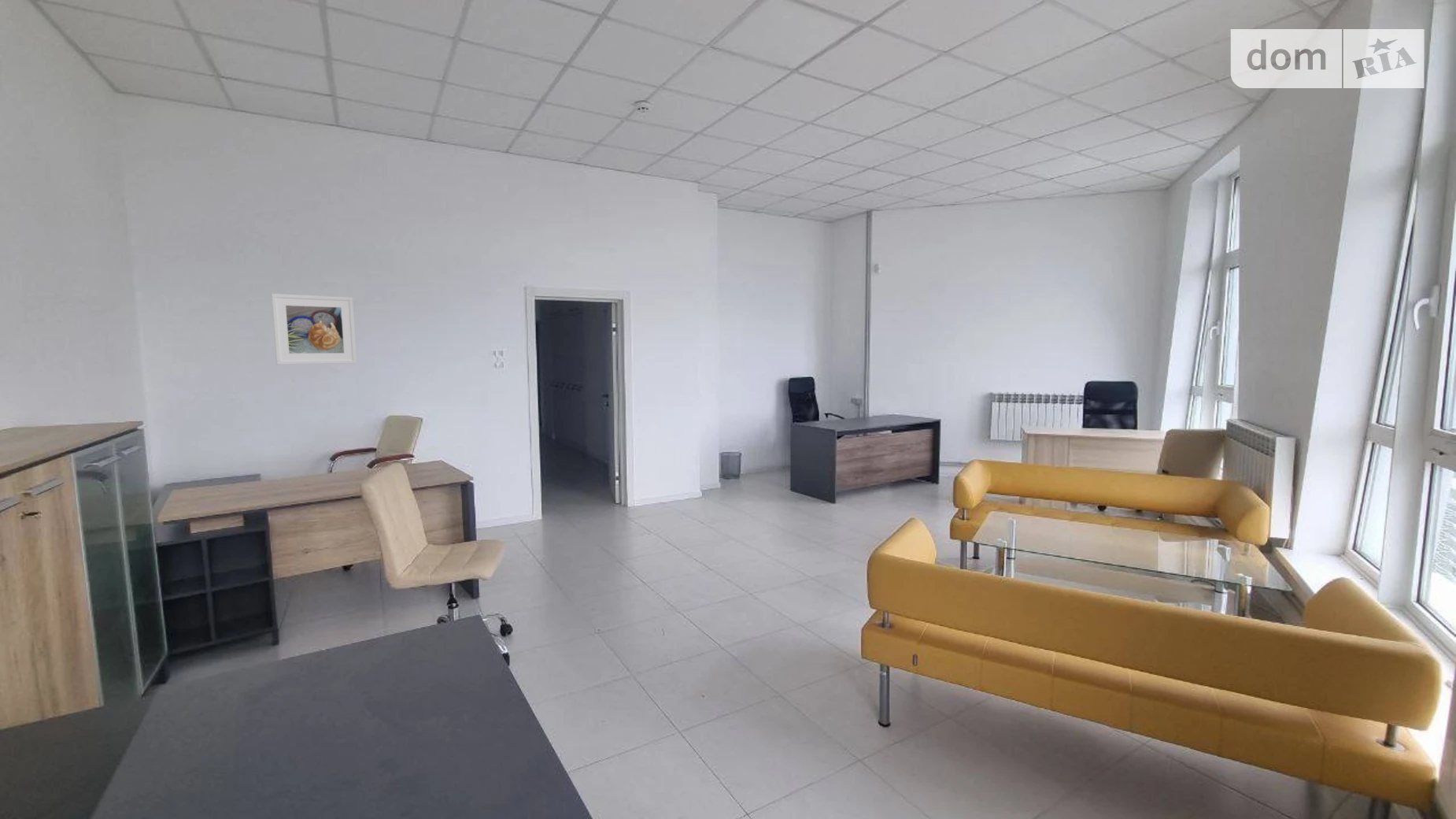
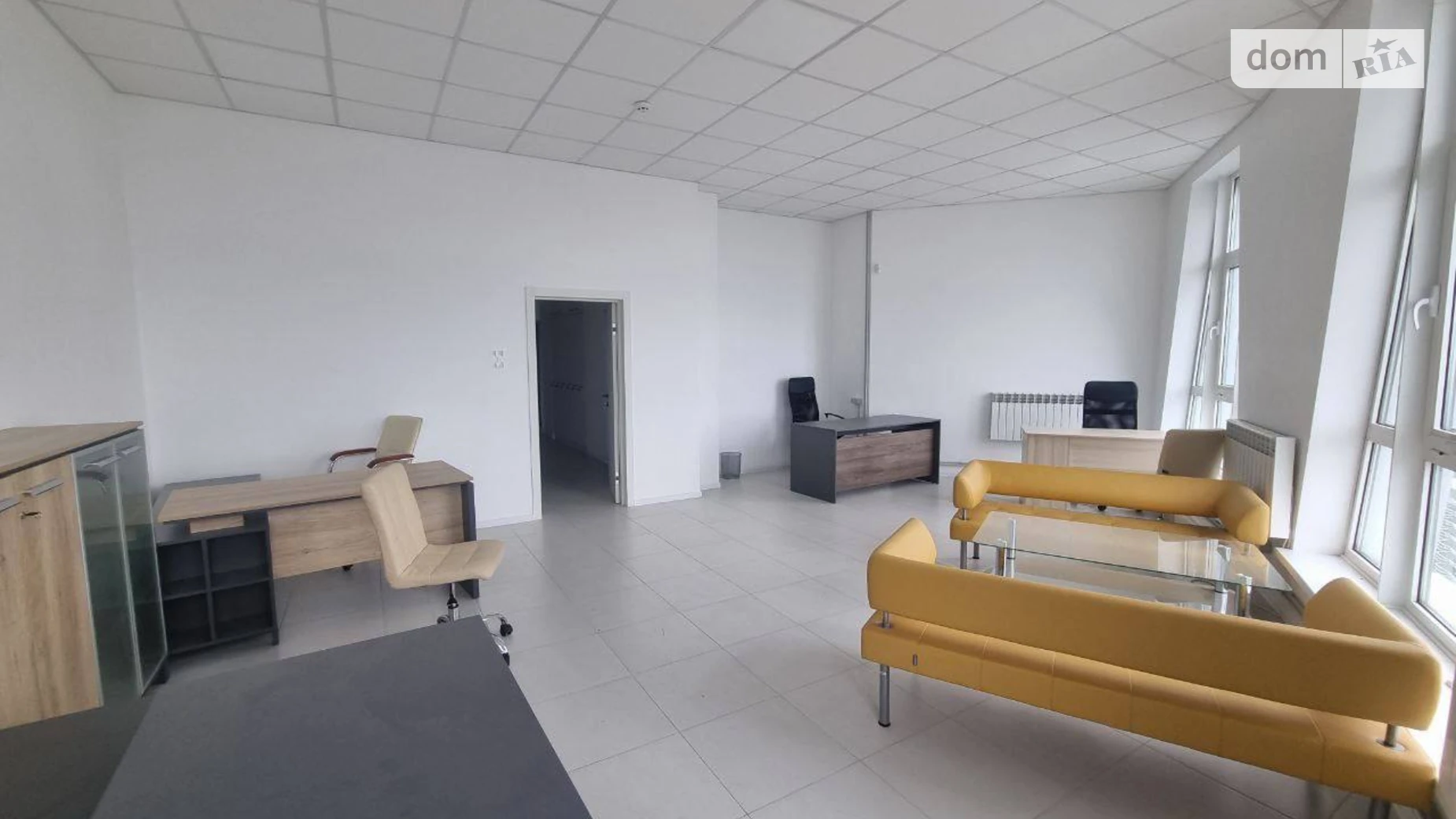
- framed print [271,293,357,365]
